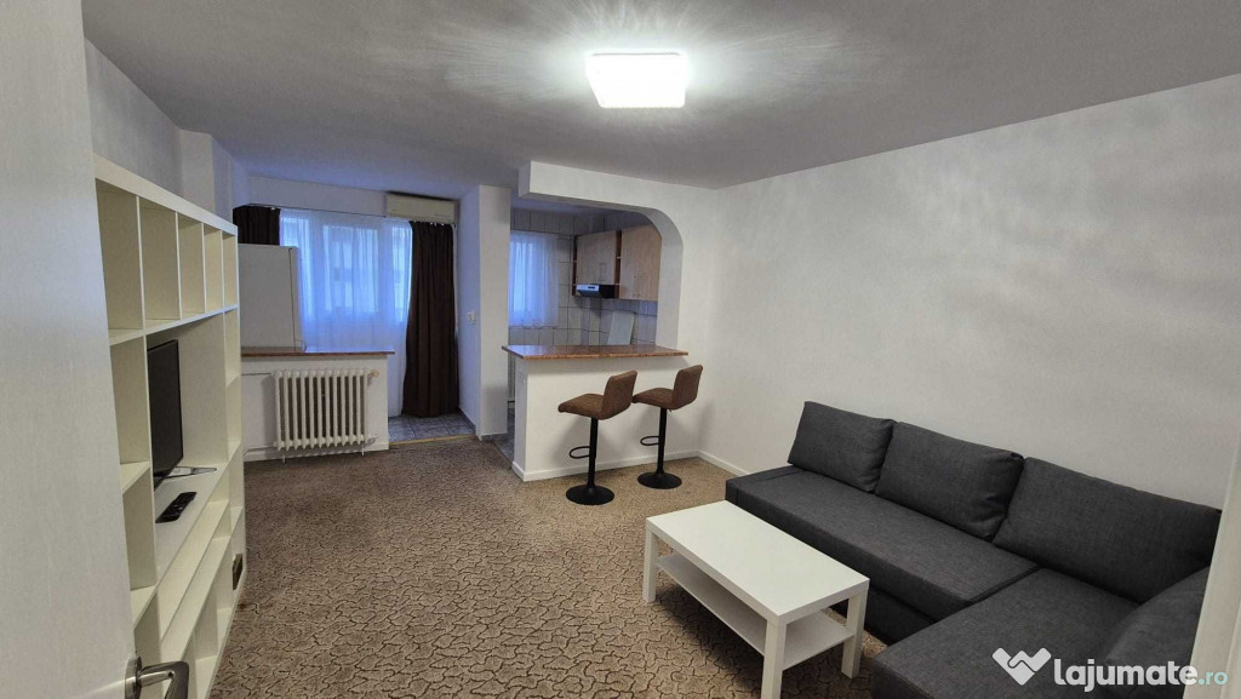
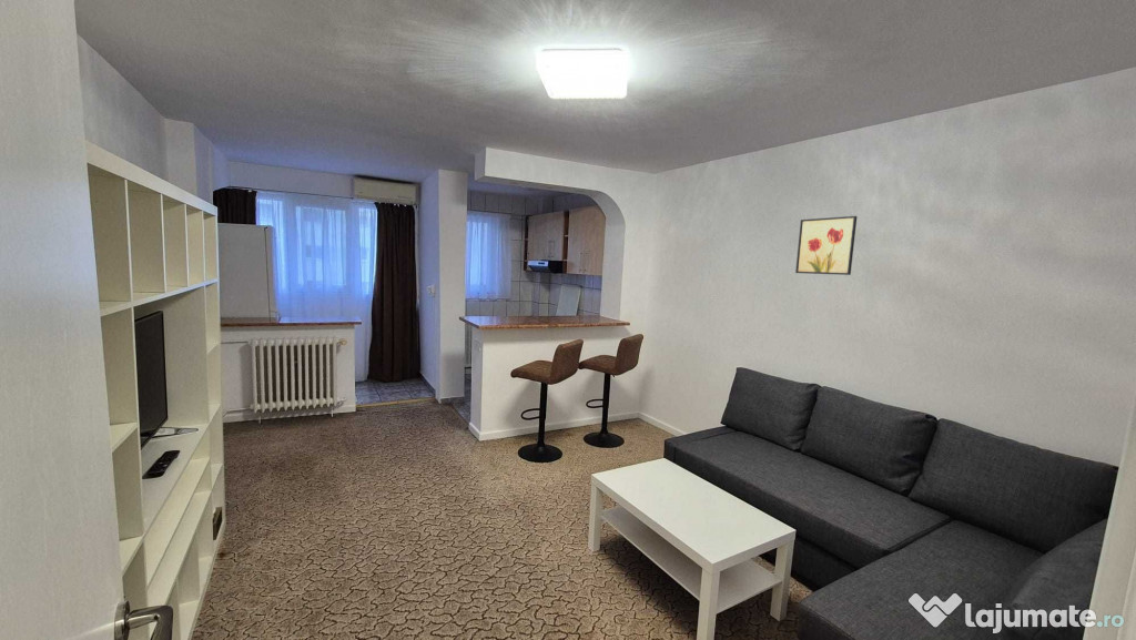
+ wall art [794,215,858,276]
